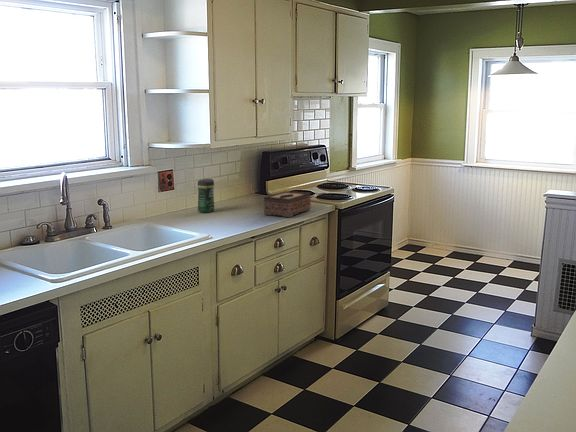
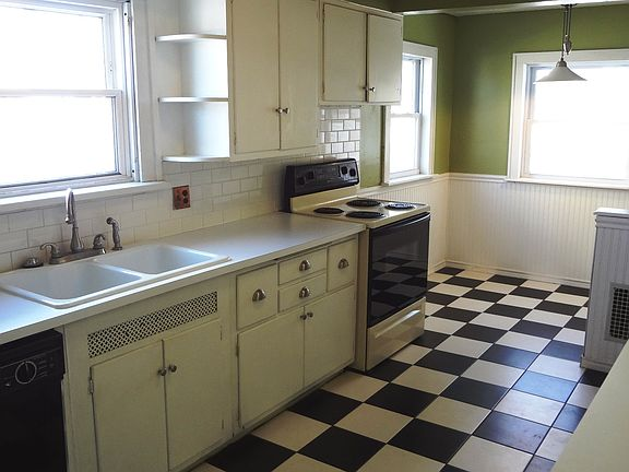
- coffee jar [197,178,216,213]
- tissue box [262,190,312,218]
